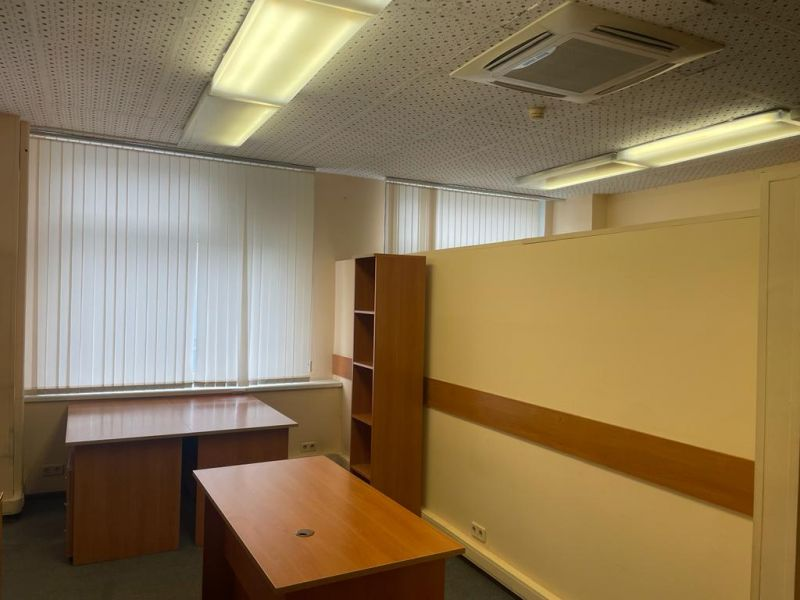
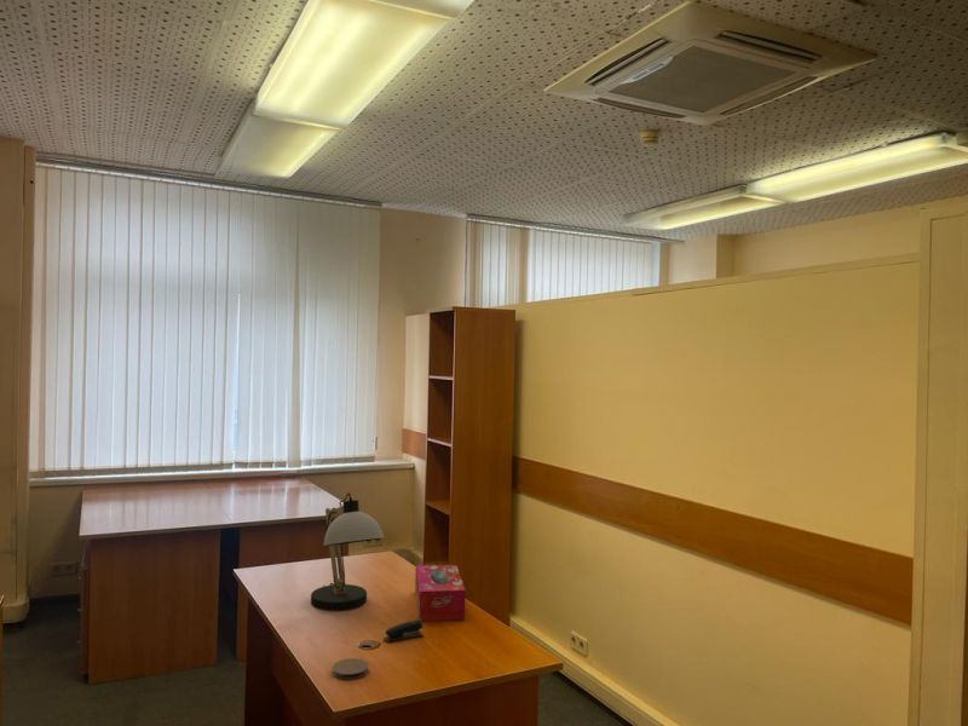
+ tissue box [414,564,467,622]
+ desk lamp [310,492,385,611]
+ stapler [382,617,425,643]
+ coaster [330,657,370,680]
